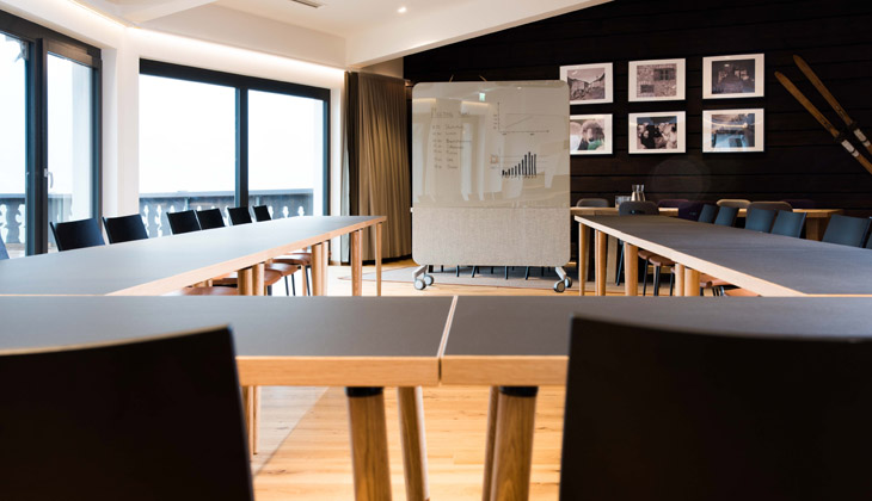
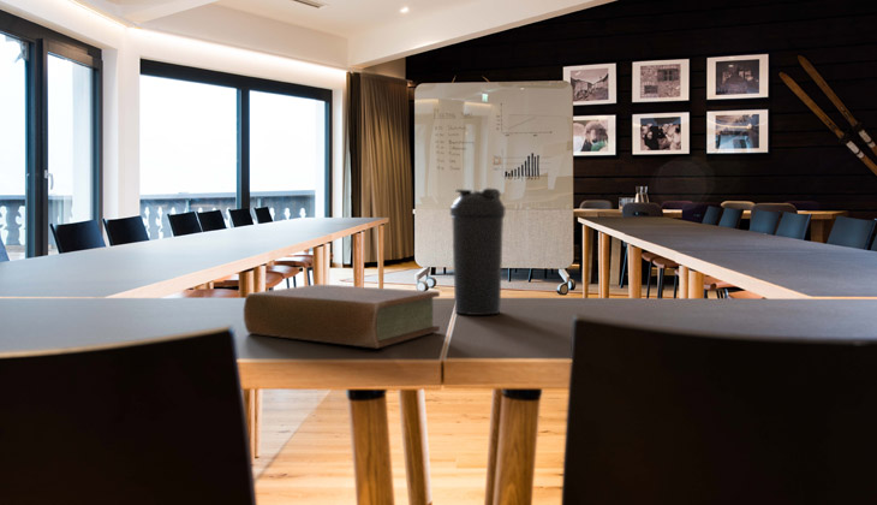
+ water bottle [449,188,506,316]
+ book [243,283,441,349]
